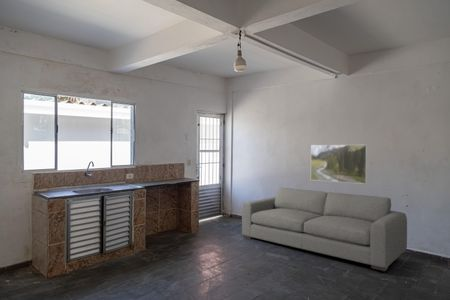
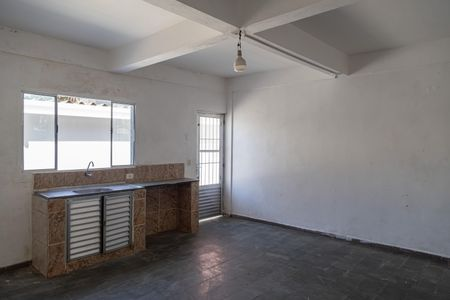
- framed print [310,144,368,185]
- sofa [241,186,408,272]
